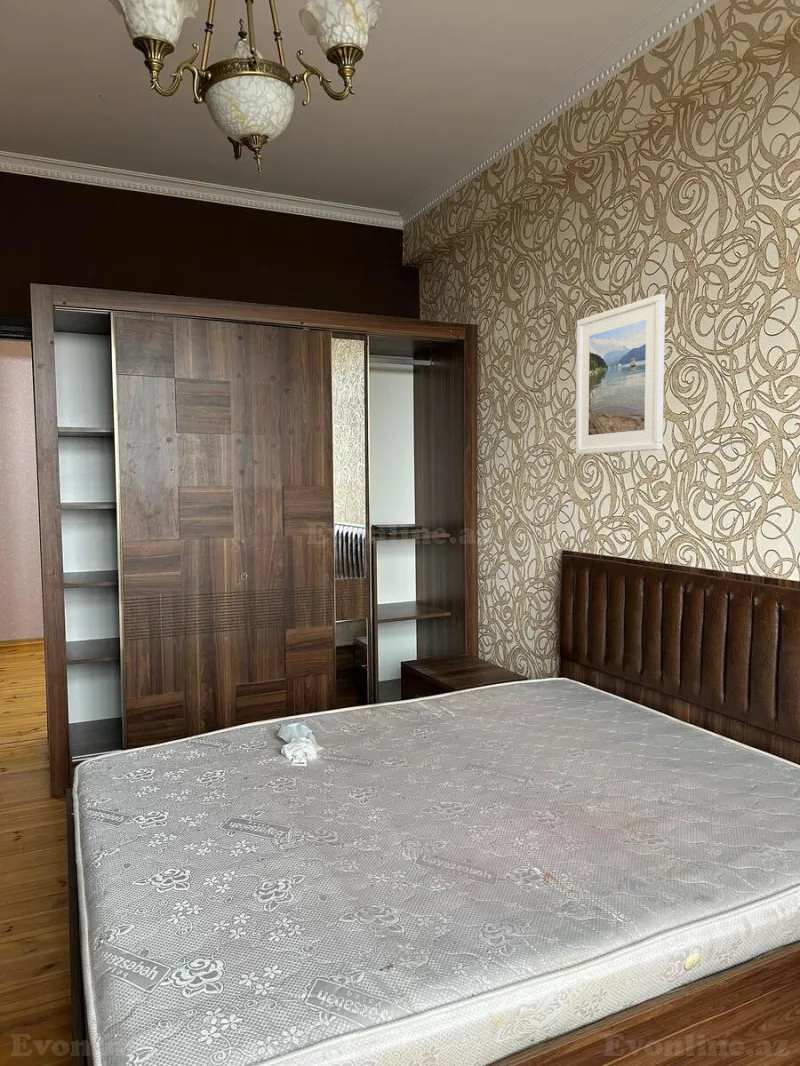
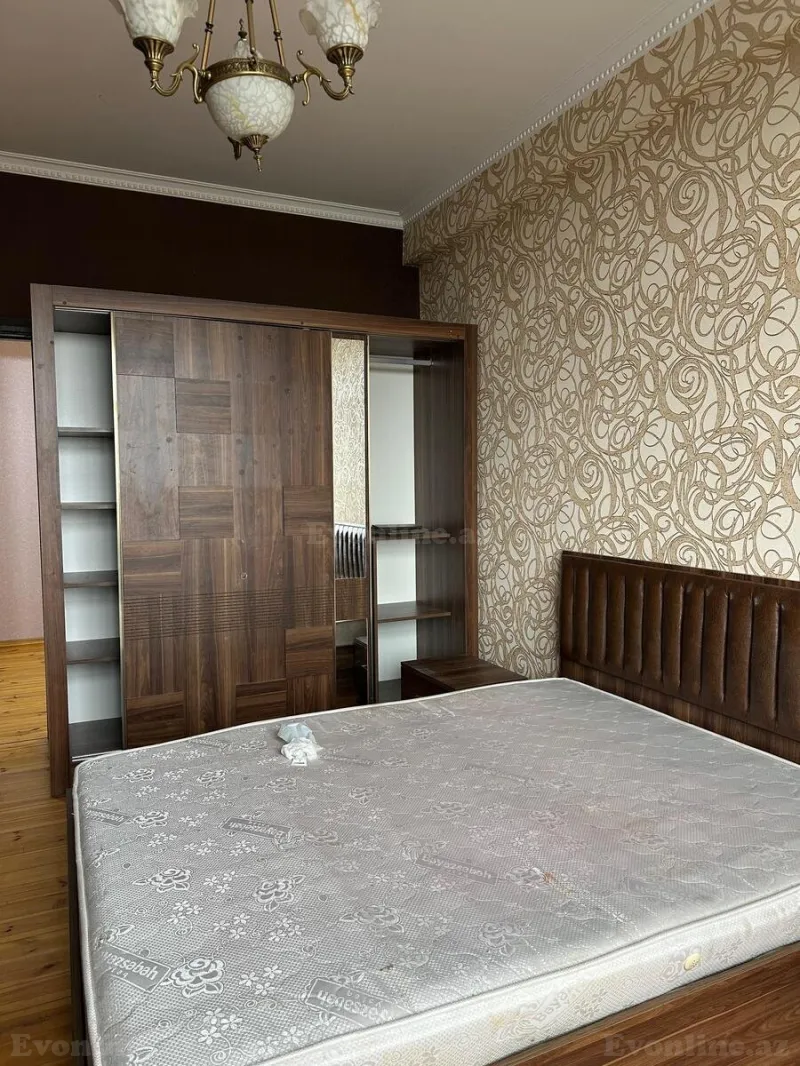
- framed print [575,293,666,456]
